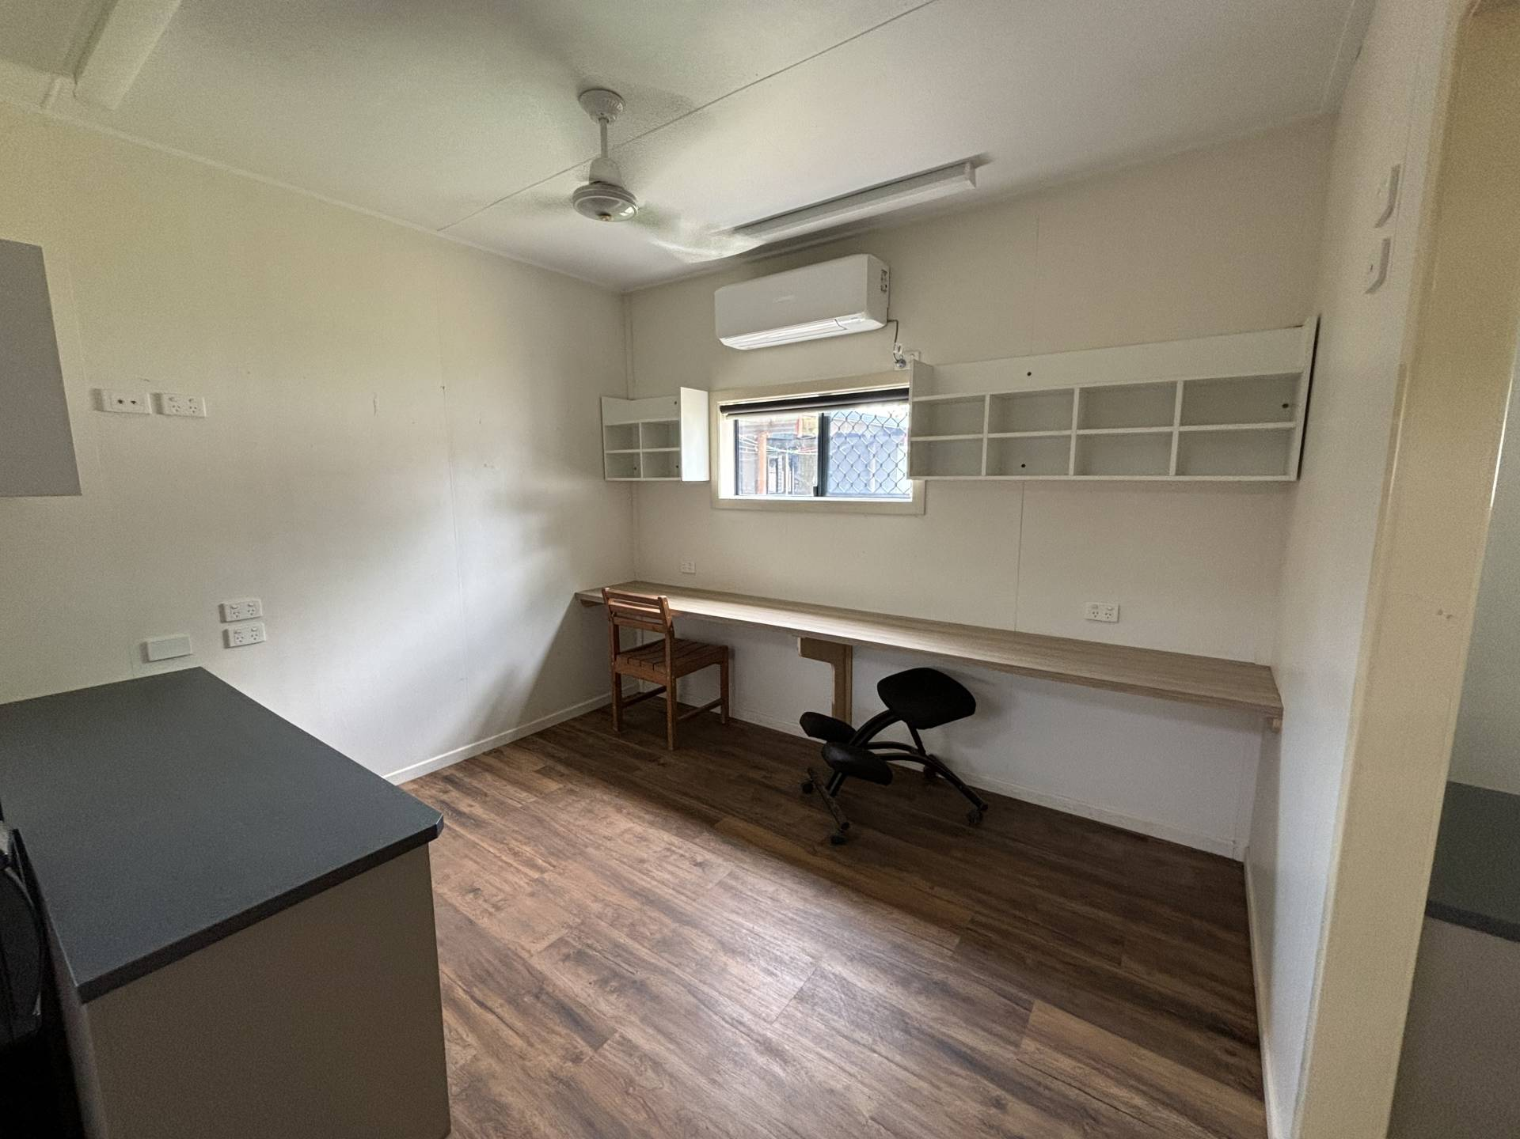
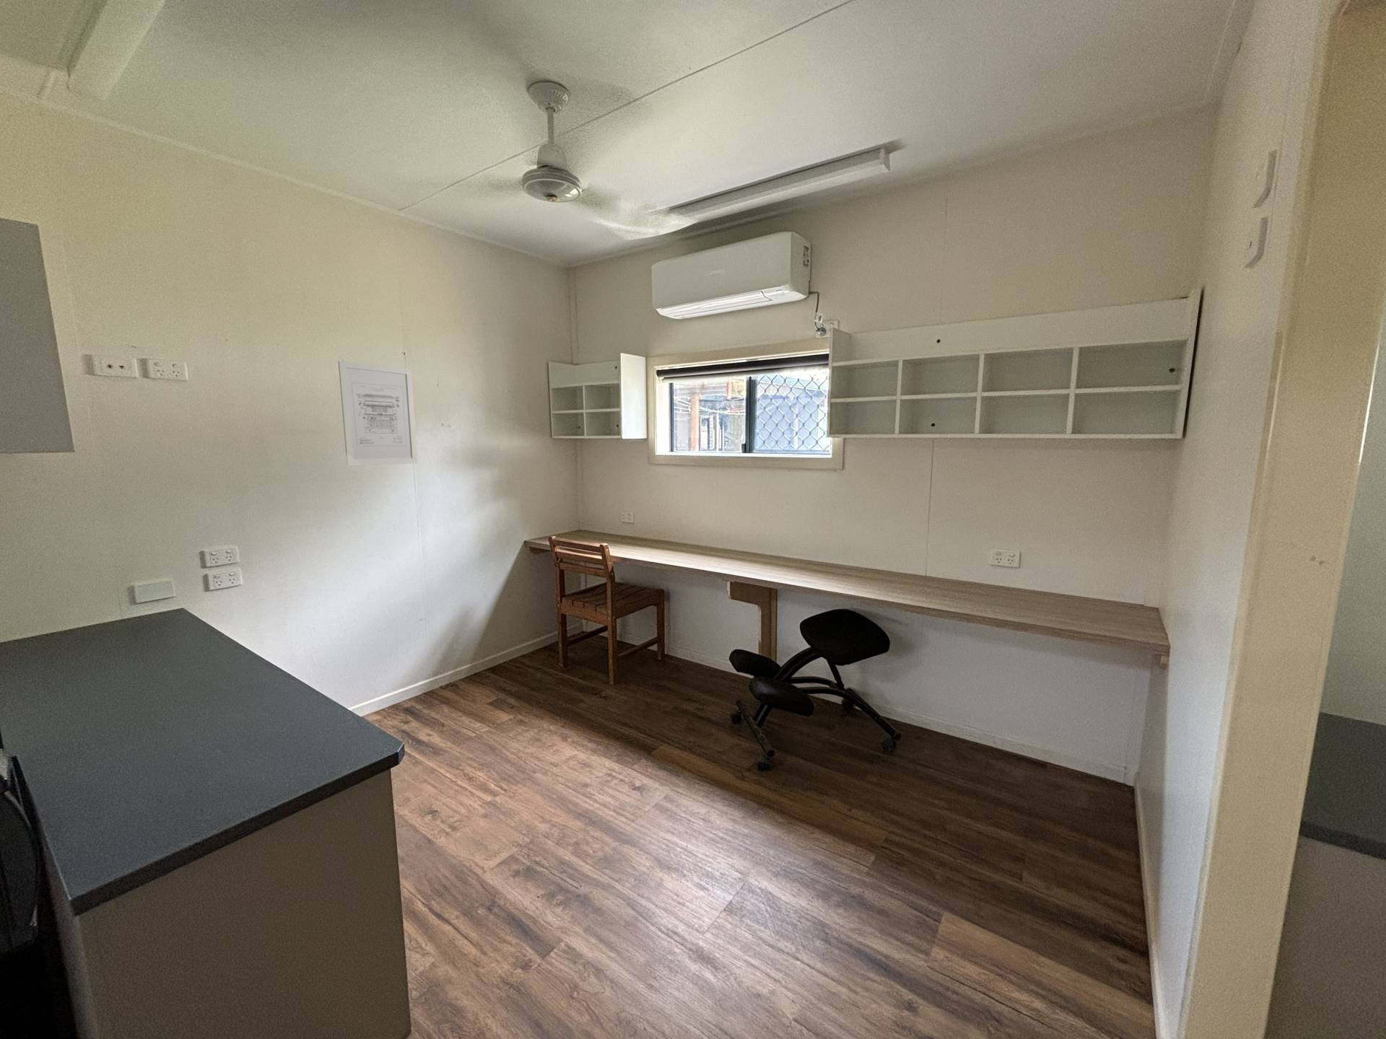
+ wall art [337,360,419,466]
